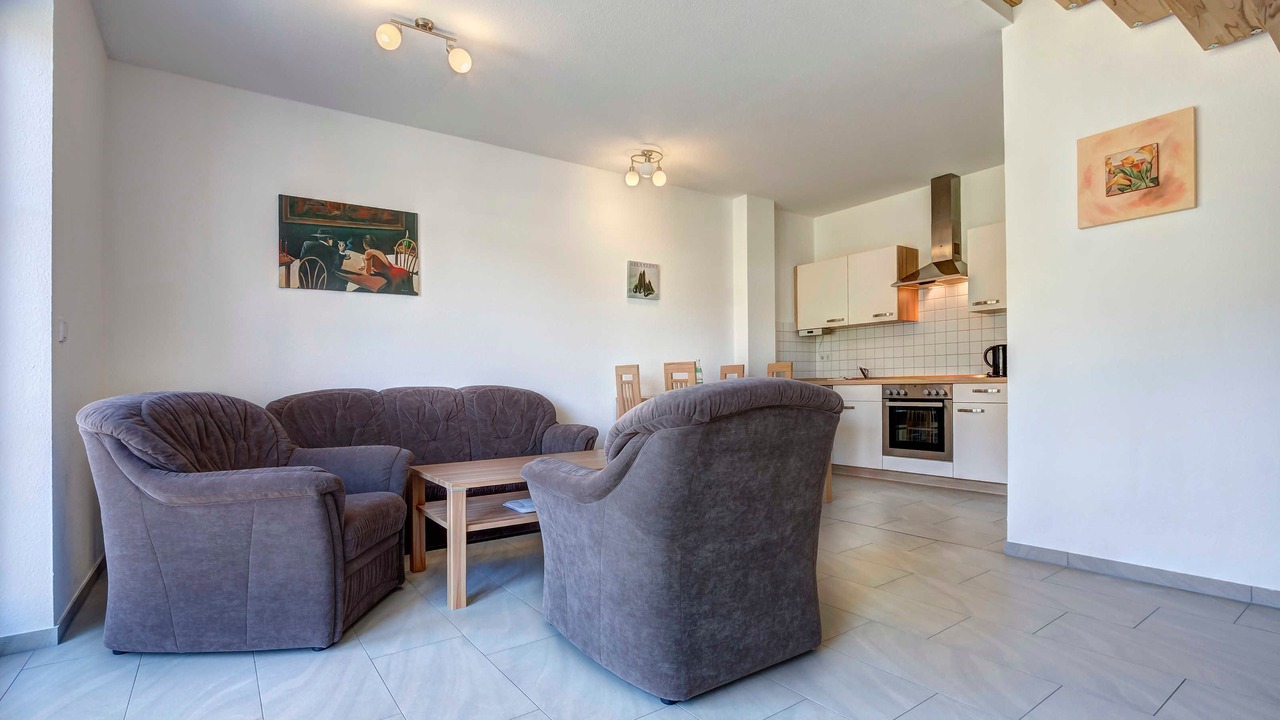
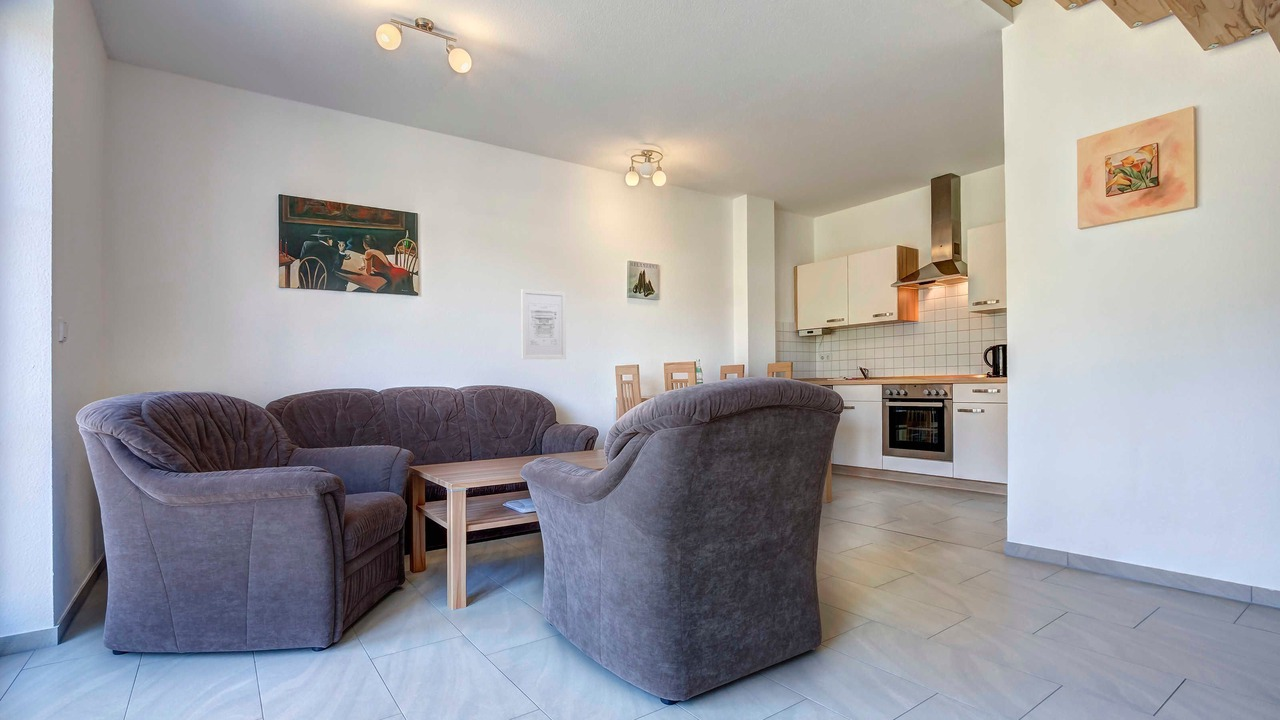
+ wall art [520,288,567,360]
